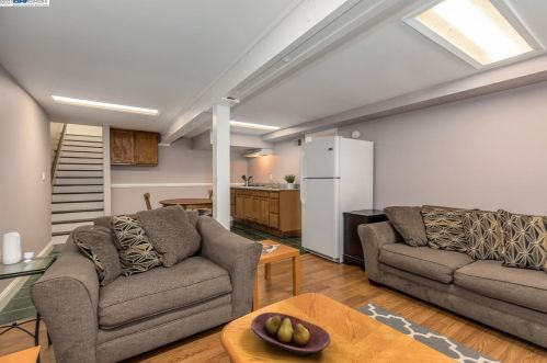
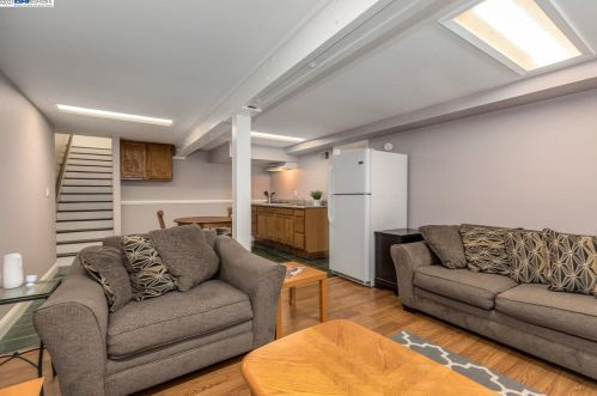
- fruit bowl [250,311,331,356]
